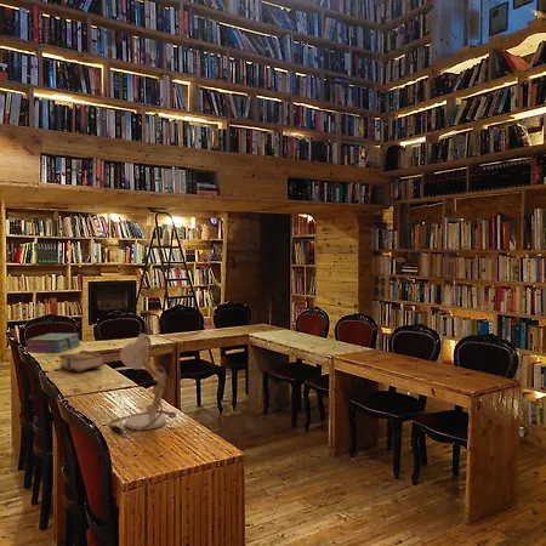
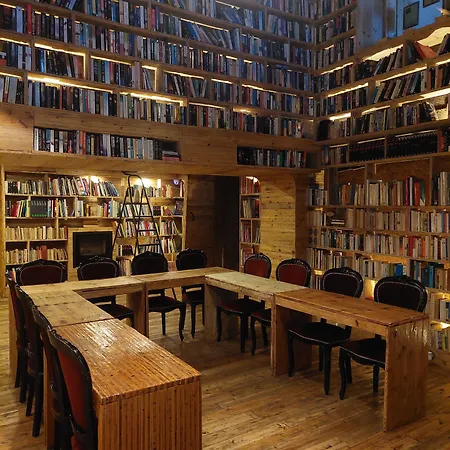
- desk lamp [108,332,177,436]
- stack of books [23,332,81,354]
- book [58,349,106,372]
